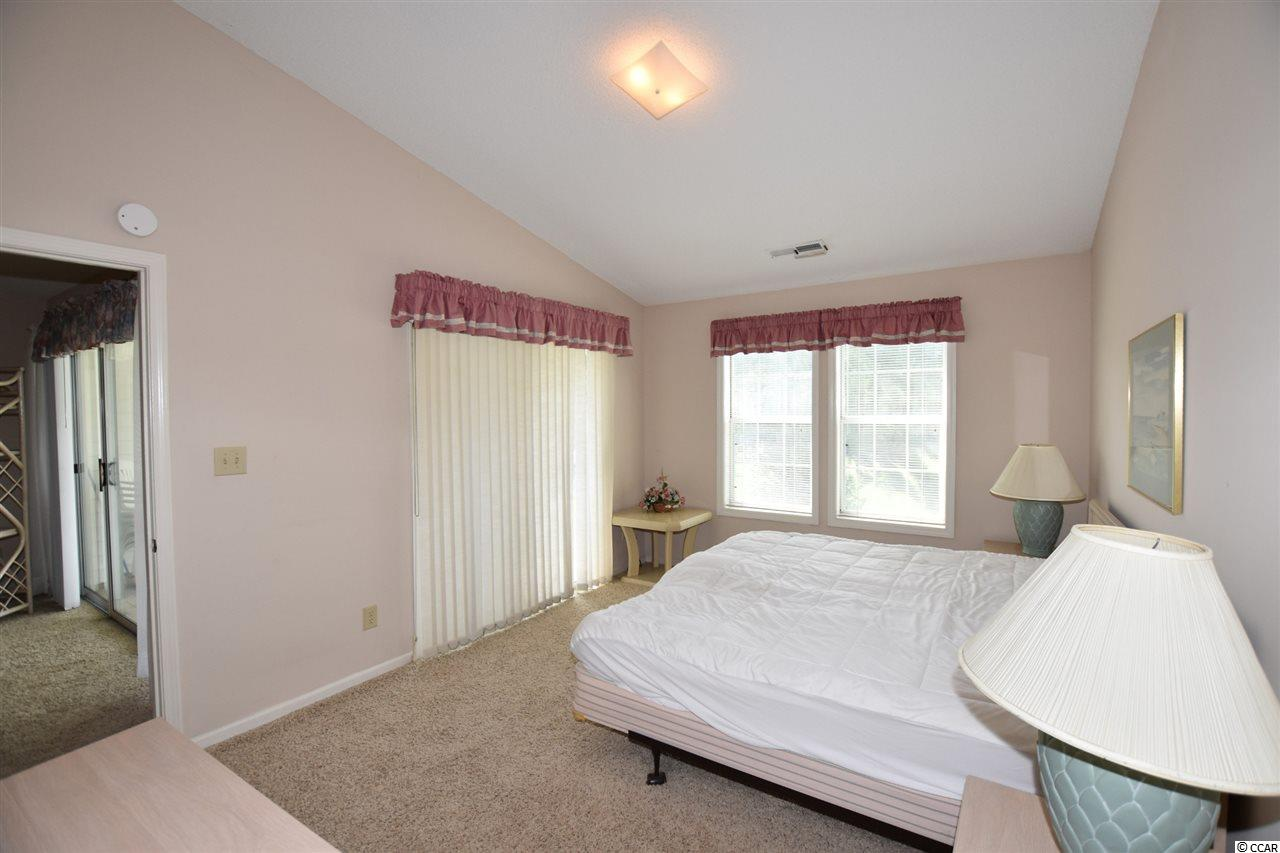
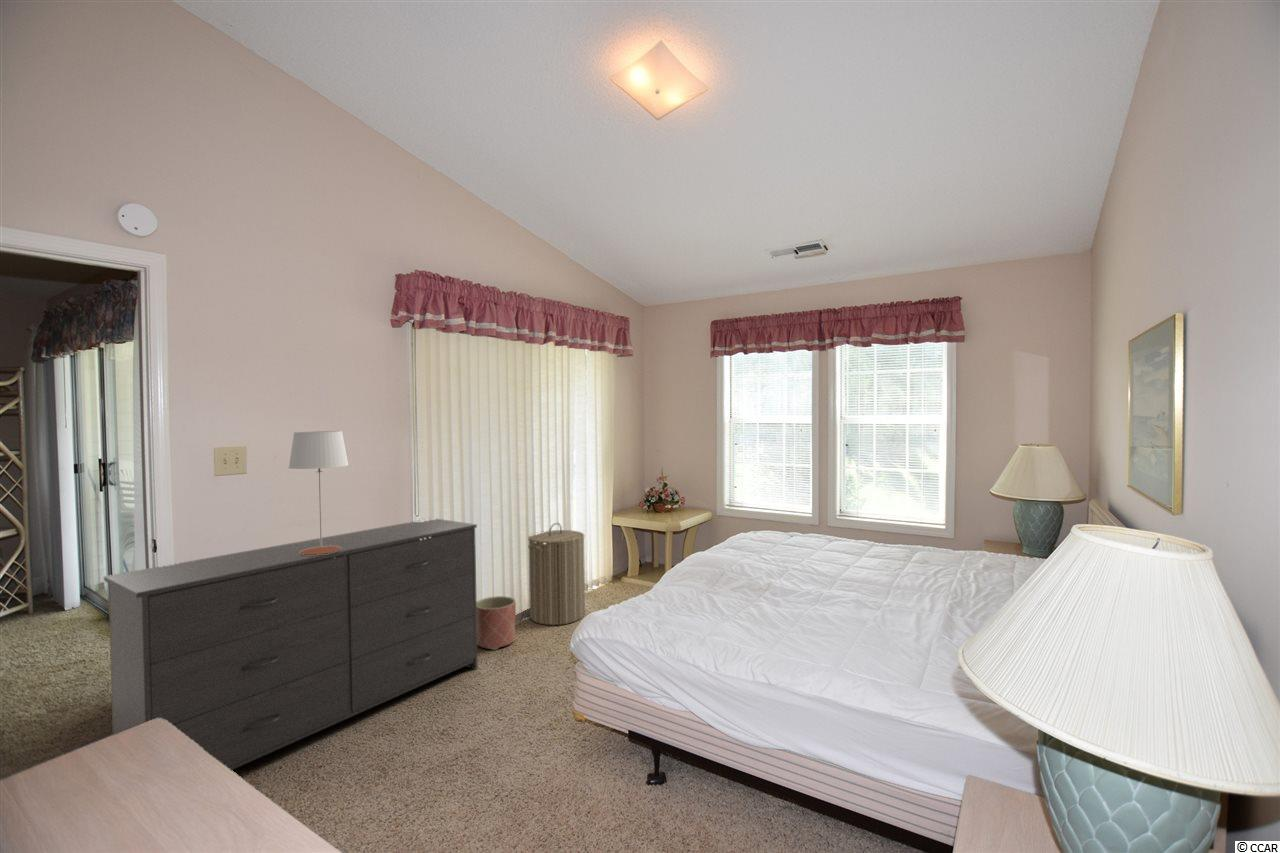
+ laundry hamper [527,522,586,626]
+ planter [477,595,517,651]
+ dresser [103,518,479,771]
+ table lamp [288,430,349,555]
